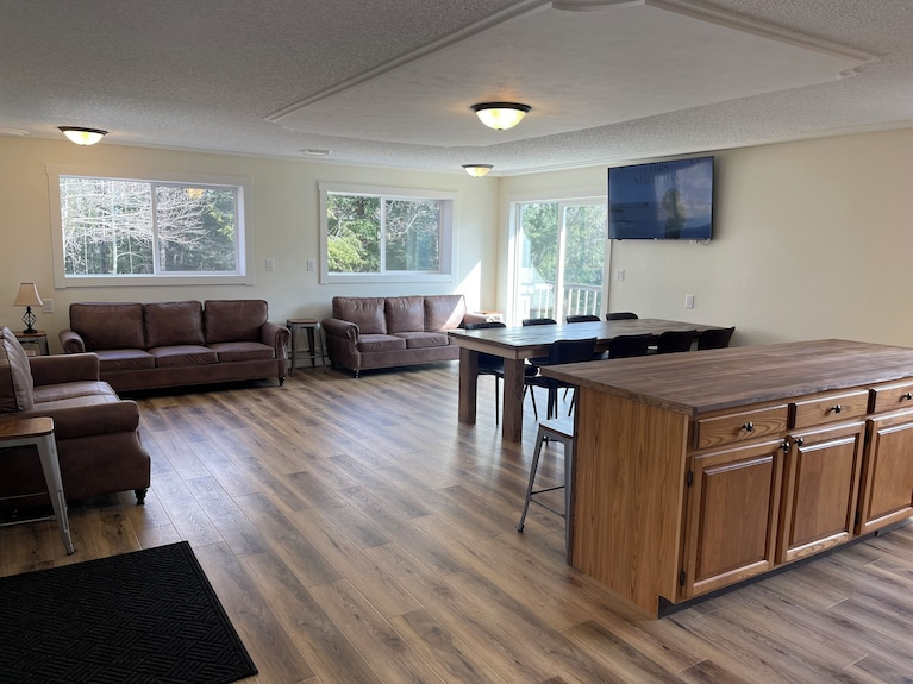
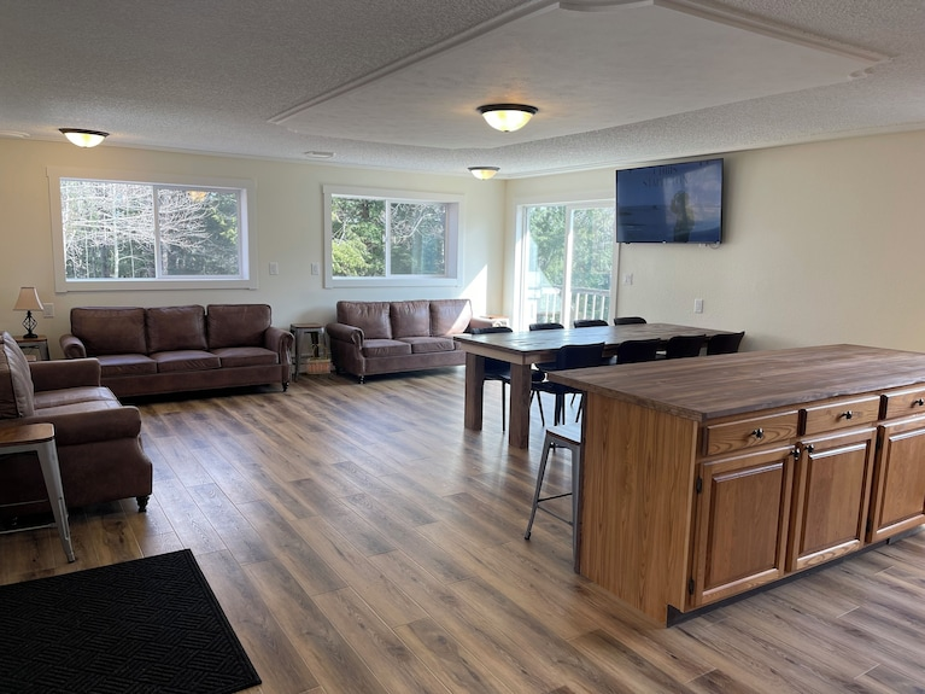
+ basket [305,343,332,375]
